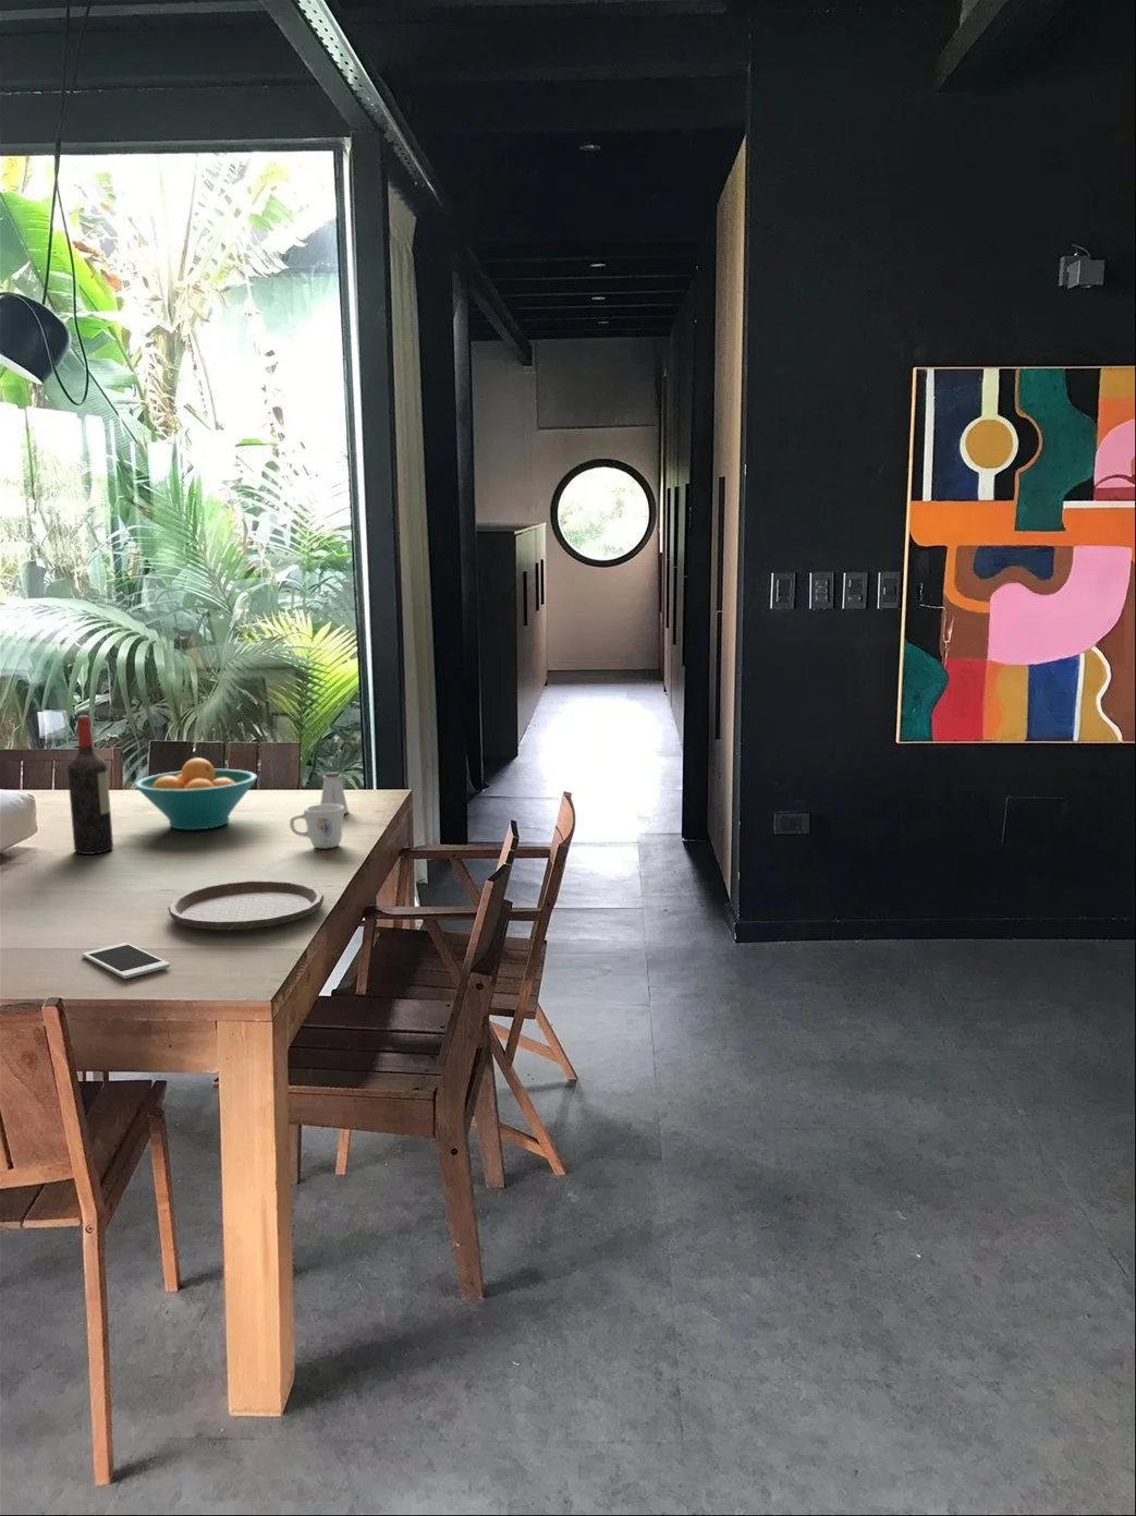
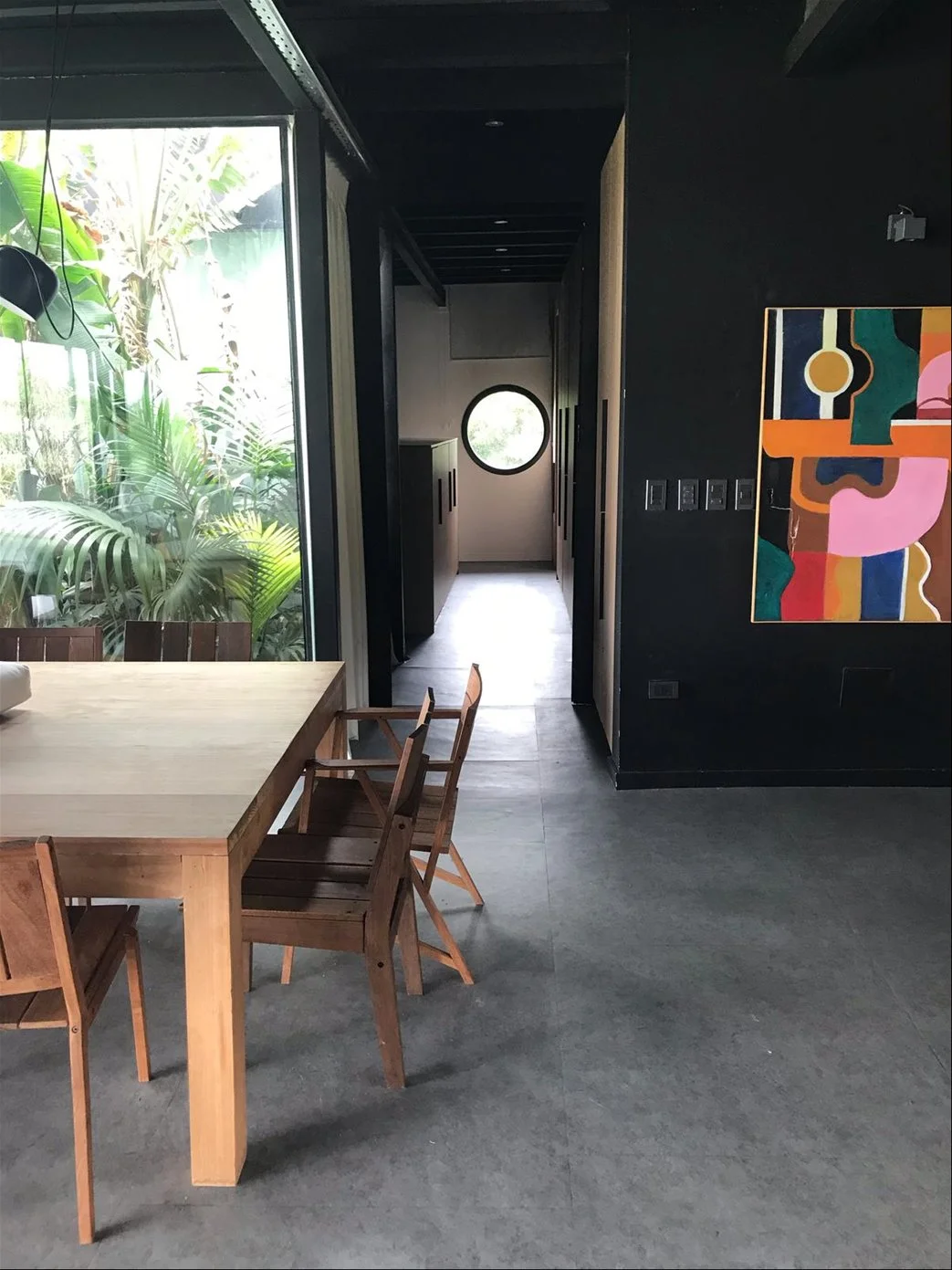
- cell phone [81,942,171,980]
- wine bottle [67,715,115,856]
- plate [167,880,325,931]
- fruit bowl [132,757,258,832]
- saltshaker [319,770,350,815]
- mug [289,803,345,849]
